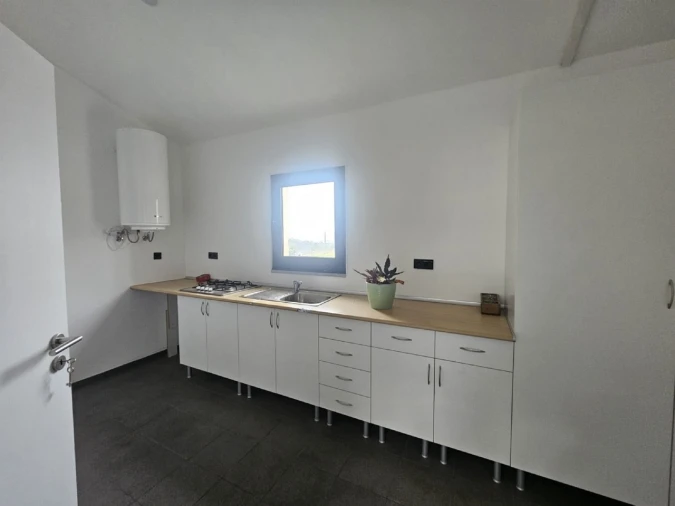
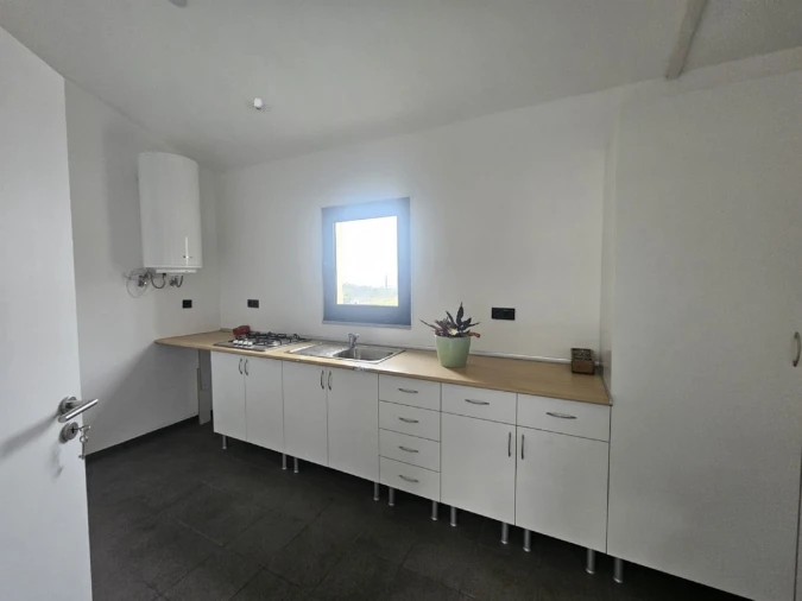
+ ceiling light [244,93,274,115]
